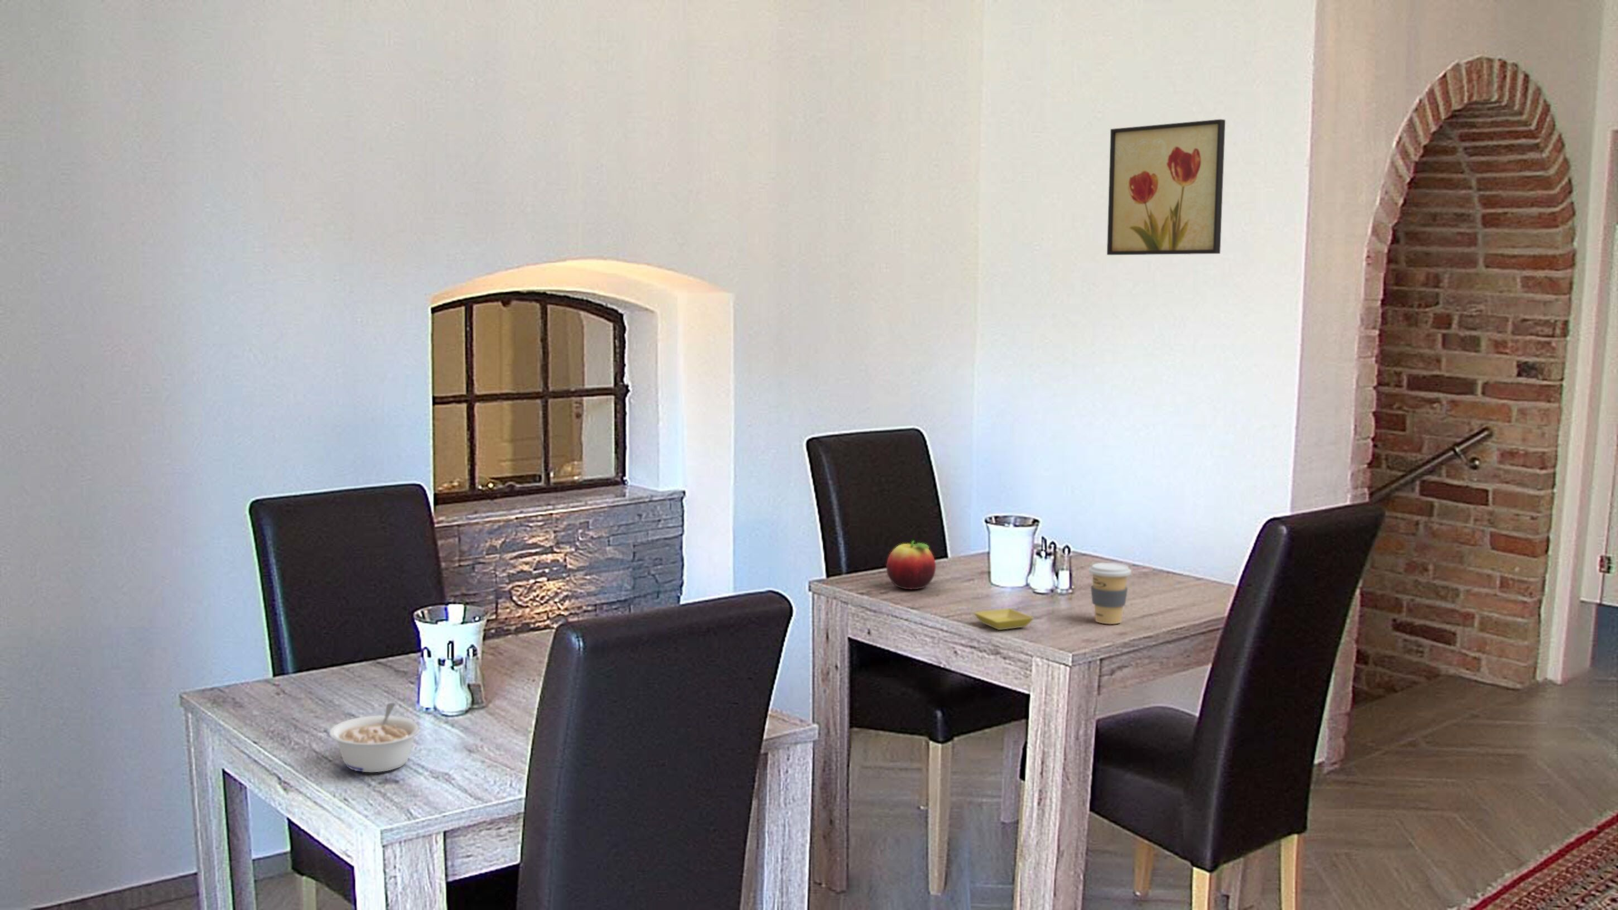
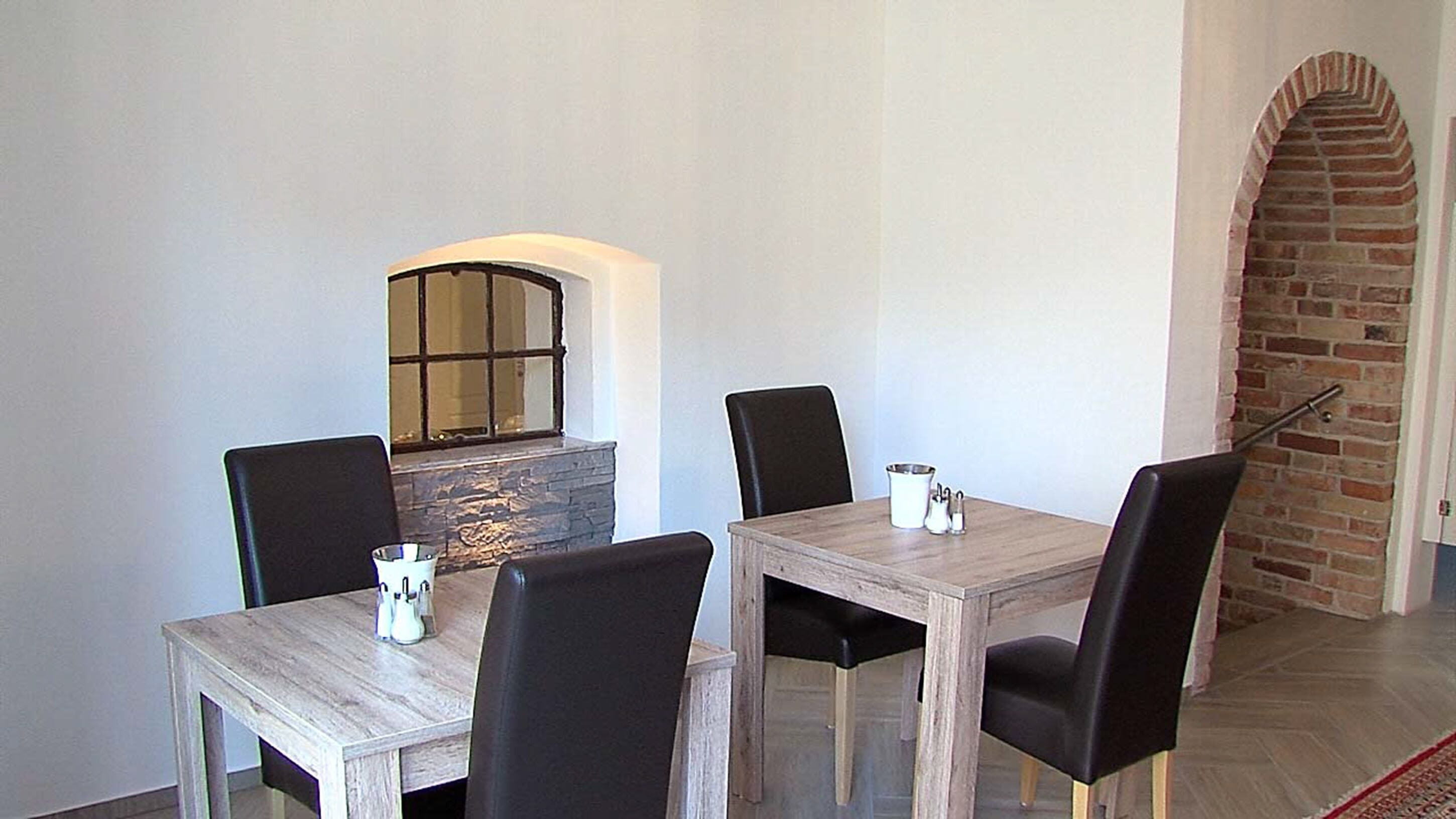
- wall art [1107,119,1226,256]
- saucer [973,608,1035,630]
- coffee cup [1088,562,1132,624]
- legume [329,702,422,772]
- fruit [886,540,936,590]
